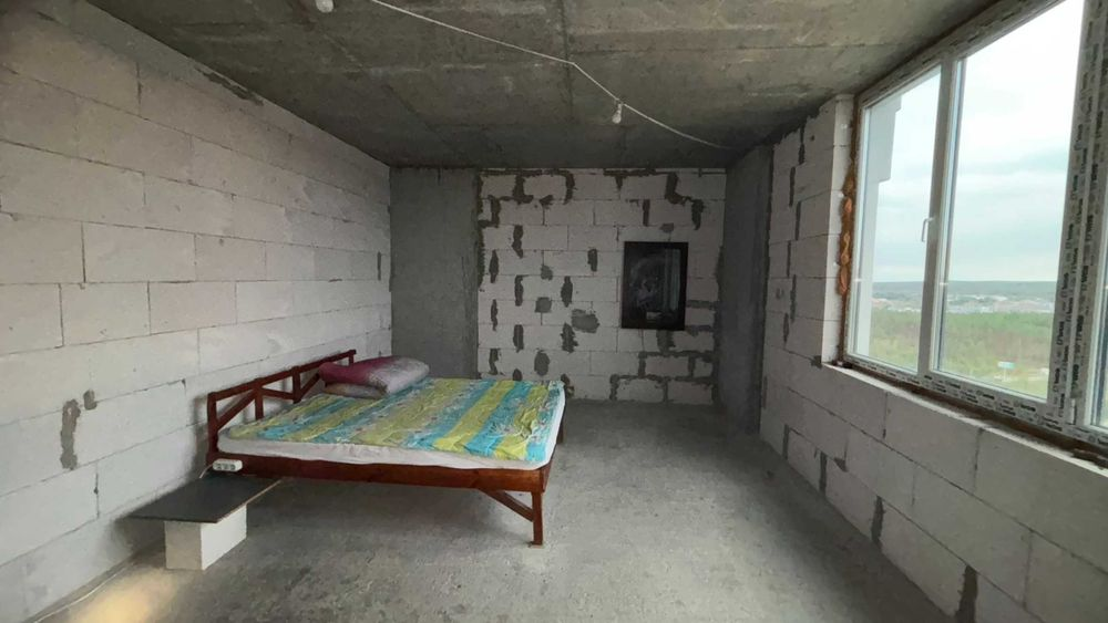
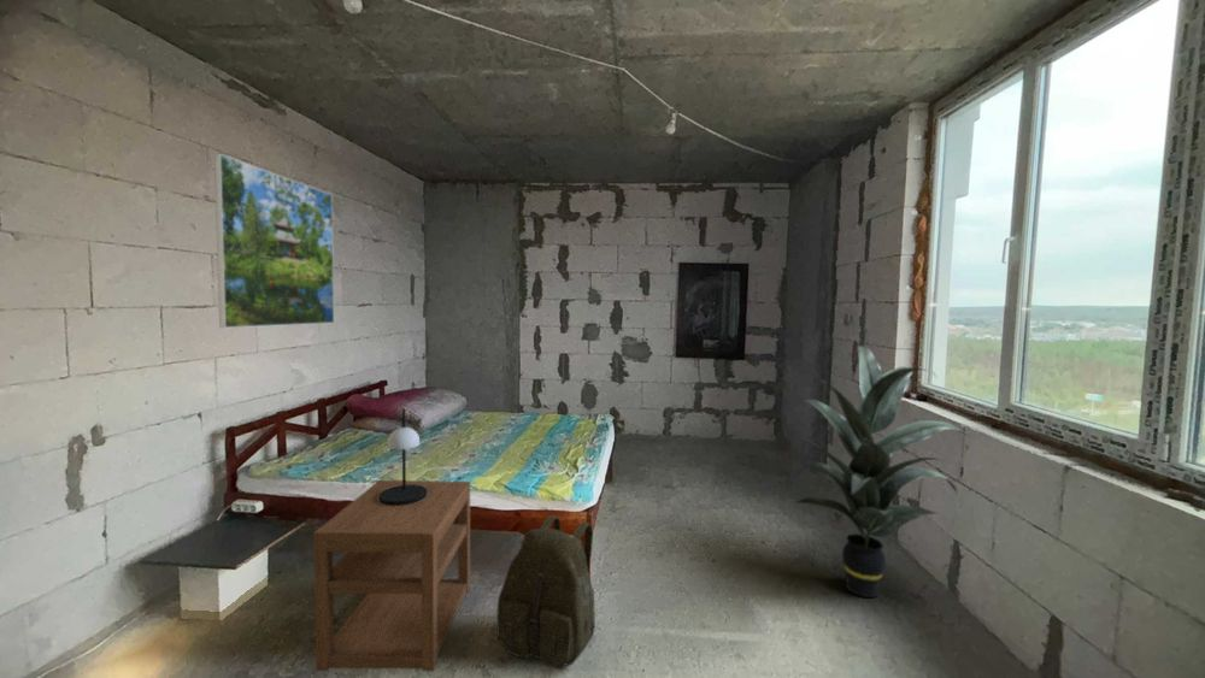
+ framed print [213,153,335,329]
+ nightstand [312,479,471,672]
+ table lamp [378,407,428,506]
+ indoor plant [794,344,977,599]
+ backpack [495,515,596,671]
